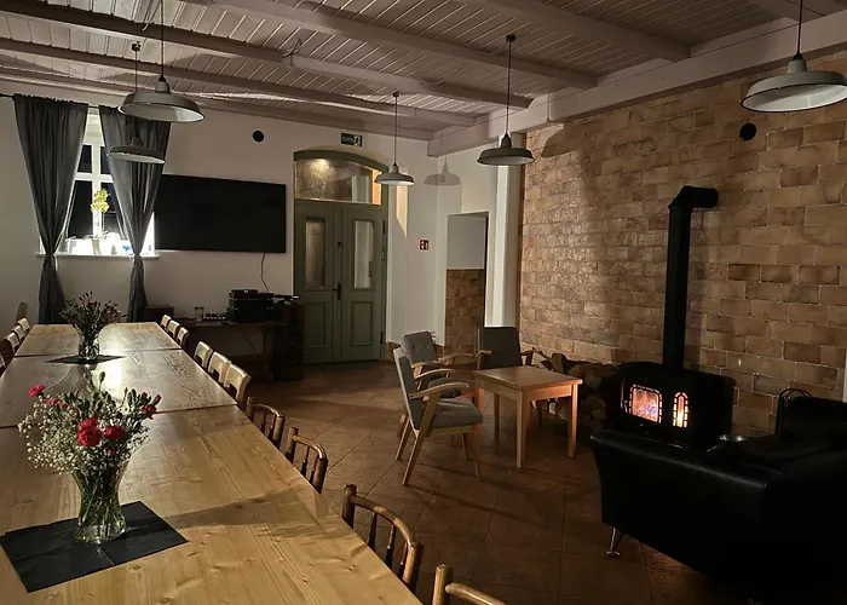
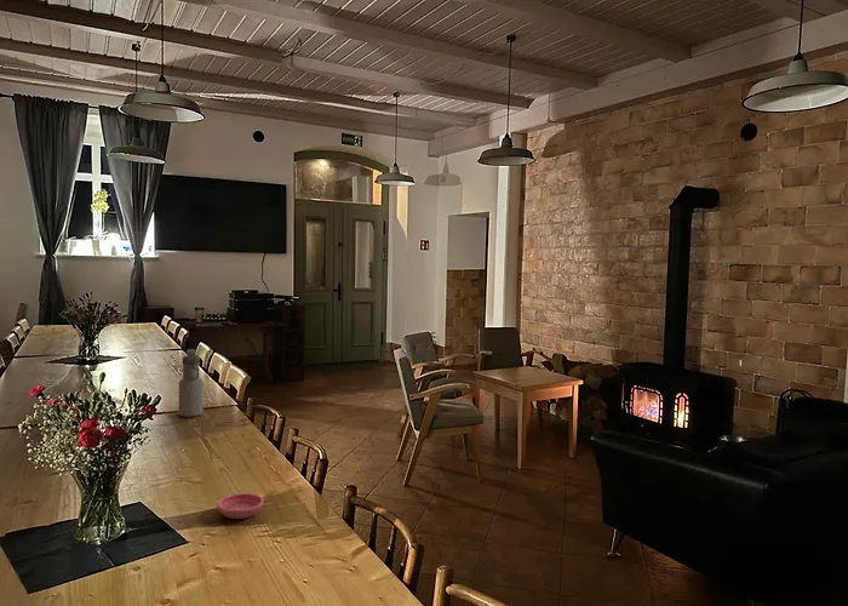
+ saucer [216,492,265,520]
+ water bottle [178,348,205,418]
